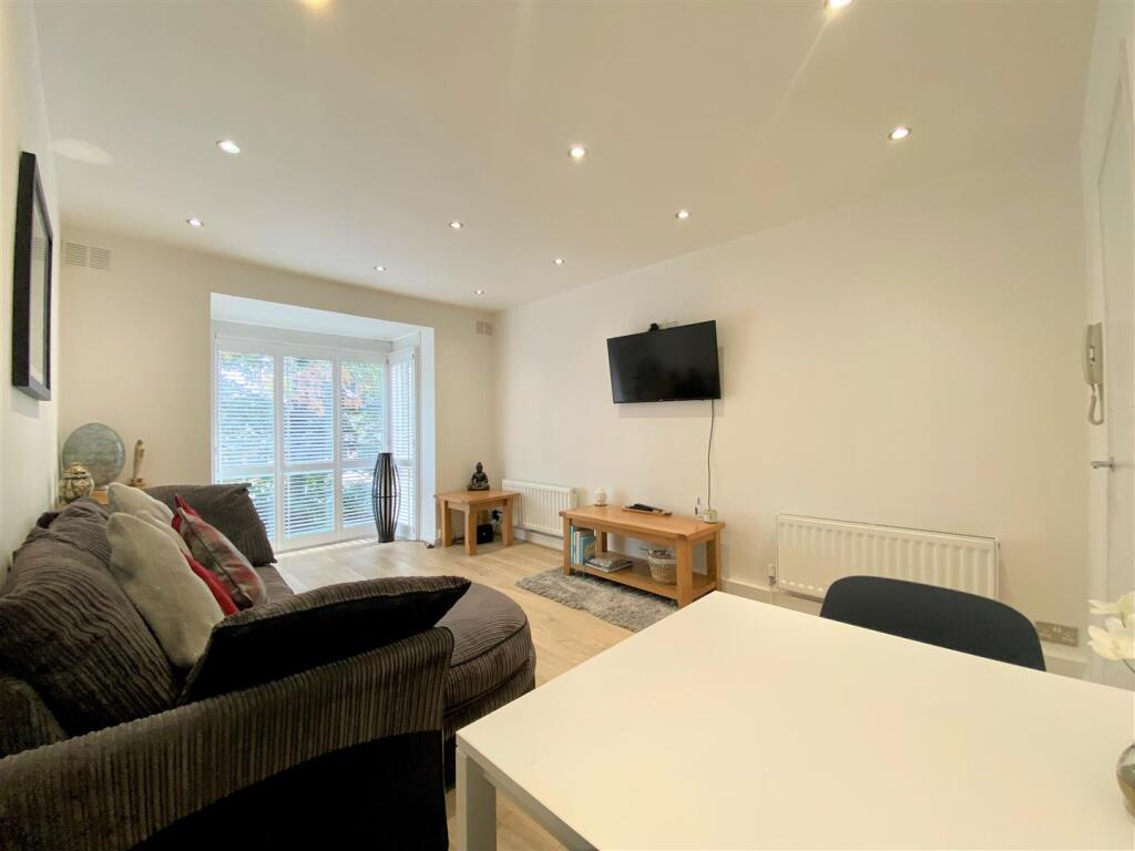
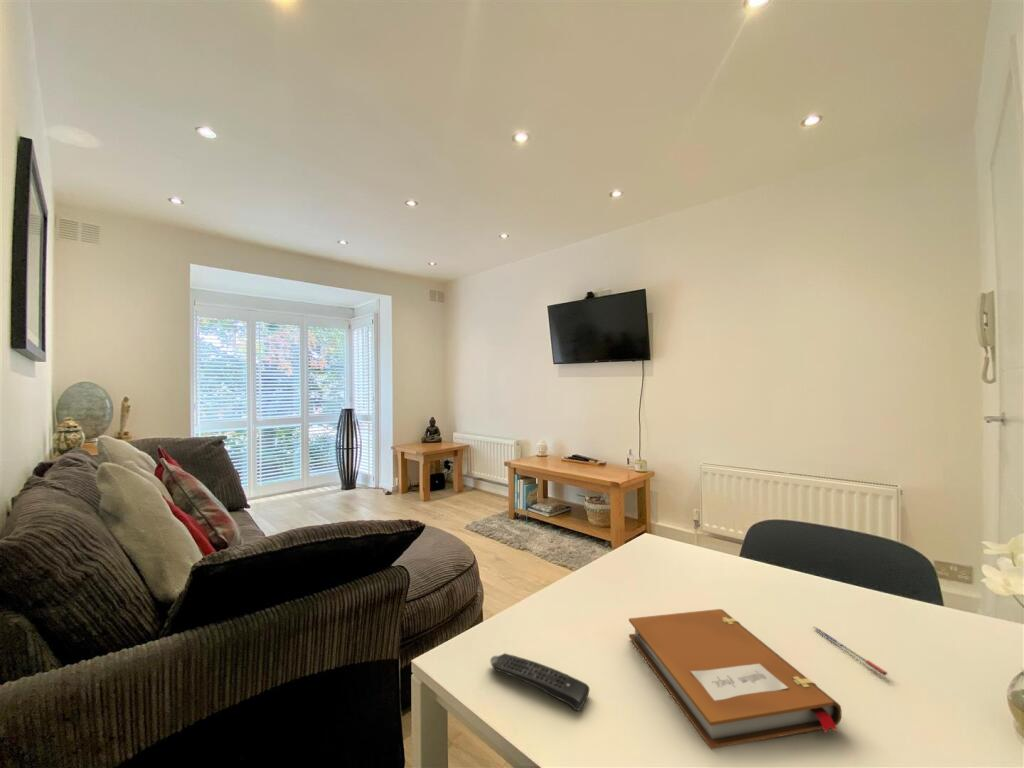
+ notebook [628,608,843,750]
+ remote control [489,652,591,712]
+ pen [812,626,889,676]
